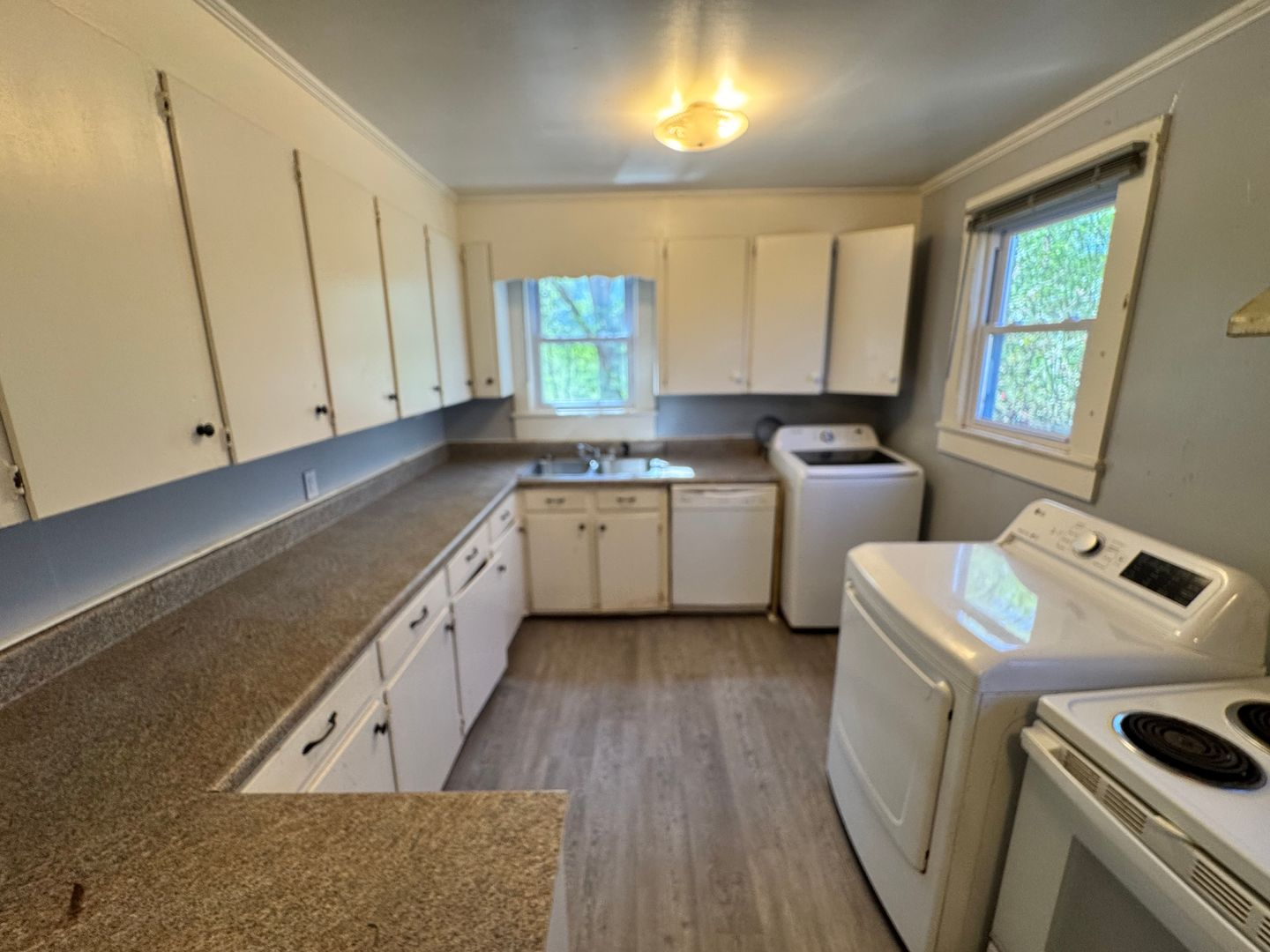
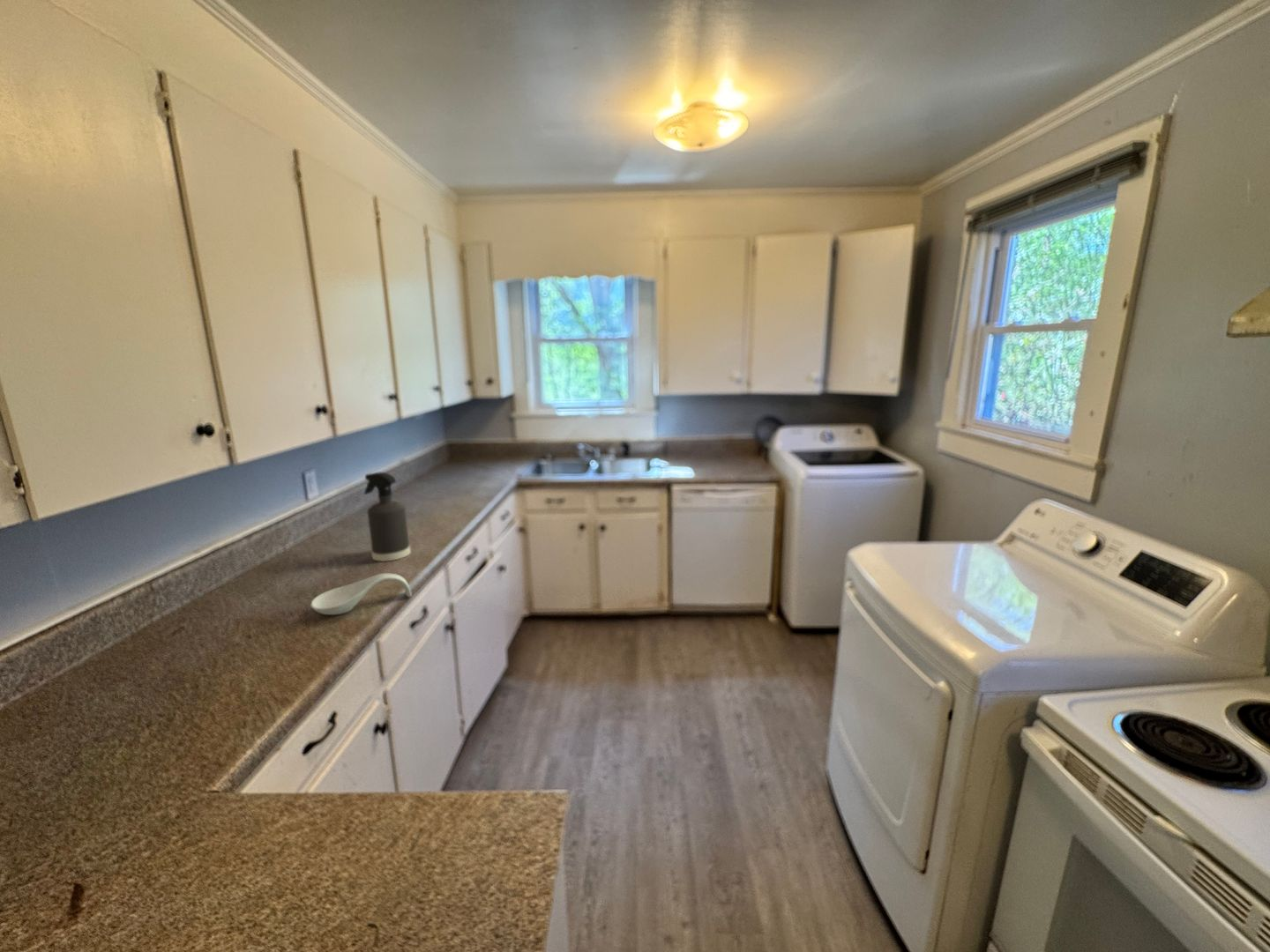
+ spray bottle [363,472,412,562]
+ spoon rest [310,573,413,615]
